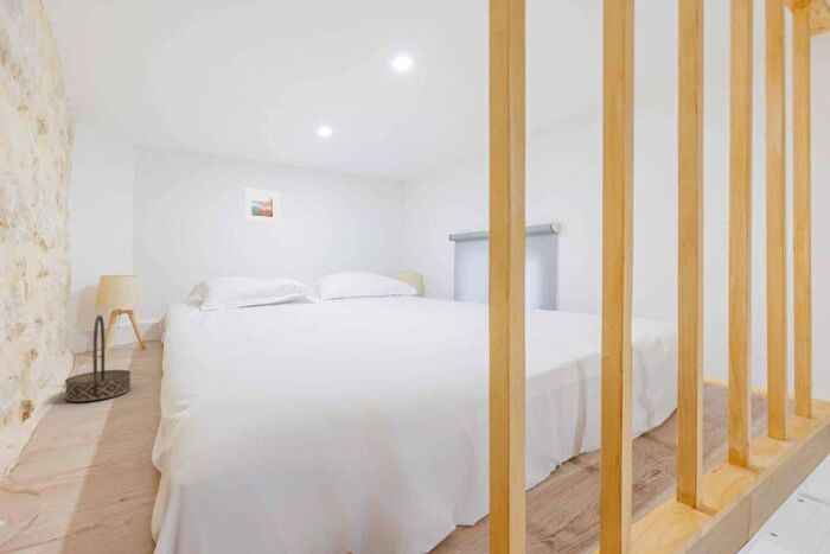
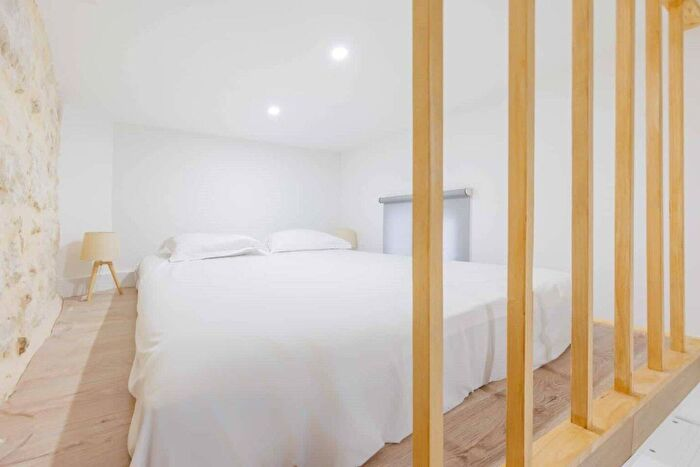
- basket [64,314,132,403]
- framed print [243,186,280,225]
